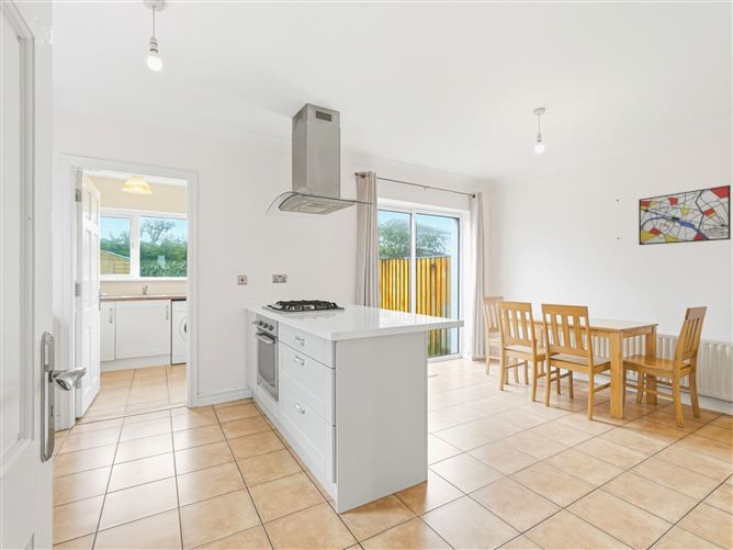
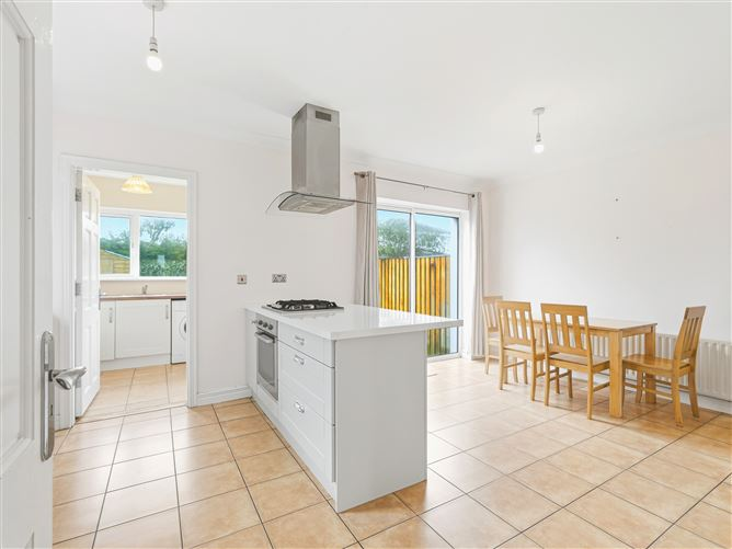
- wall art [638,184,732,246]
